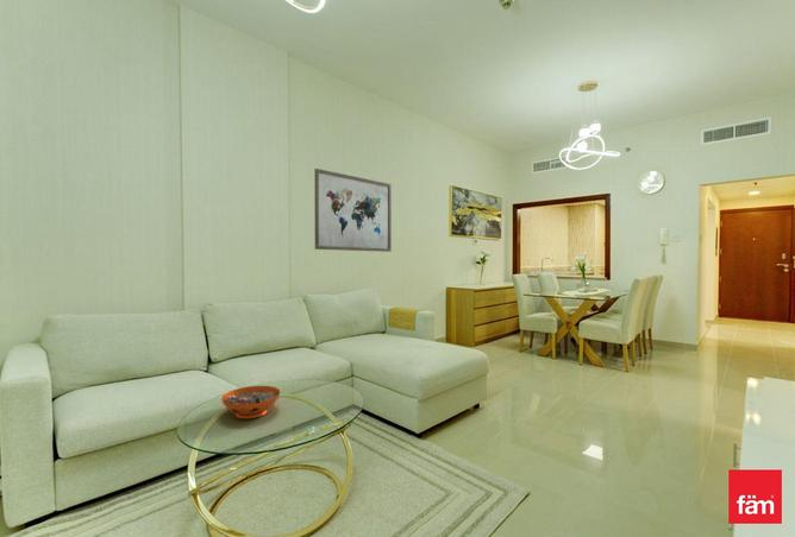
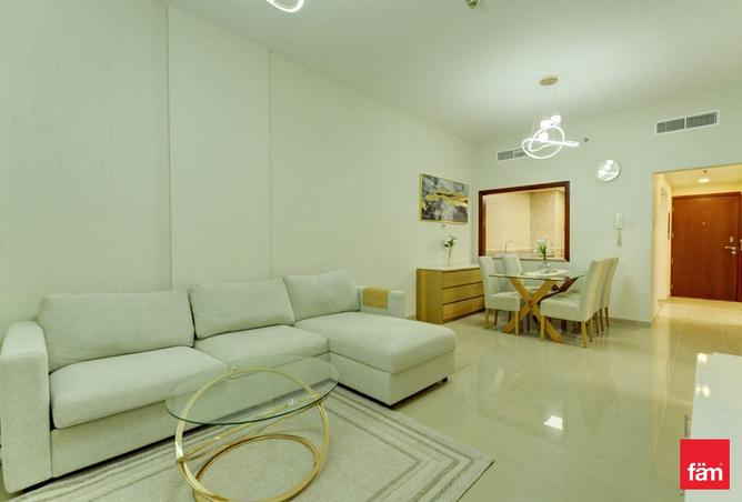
- decorative bowl [220,385,281,419]
- wall art [313,168,393,253]
